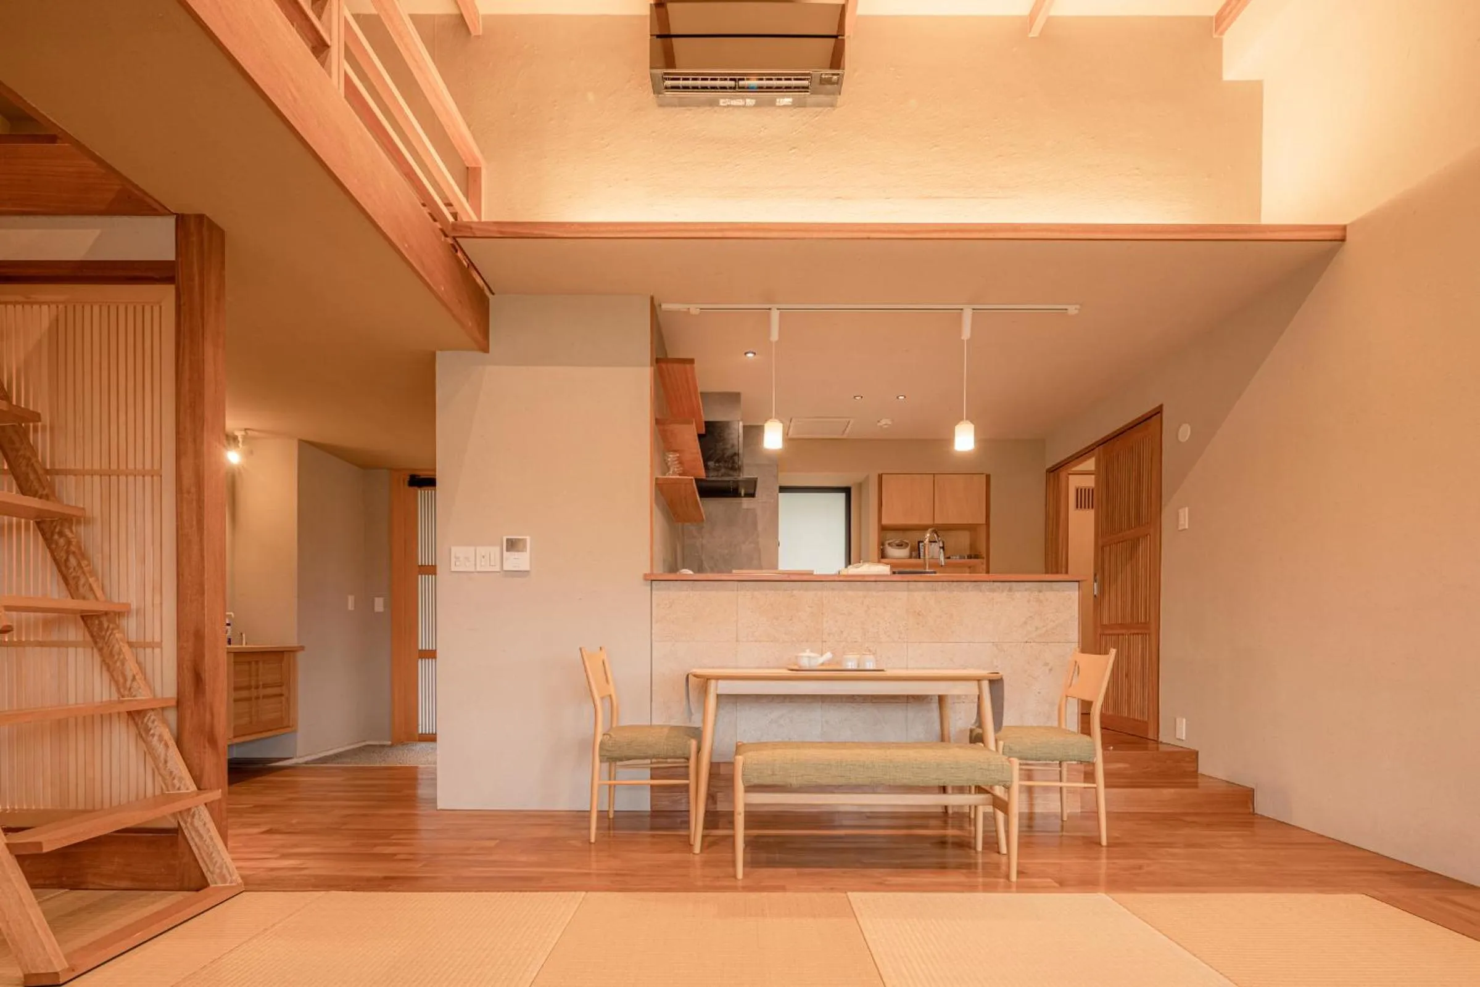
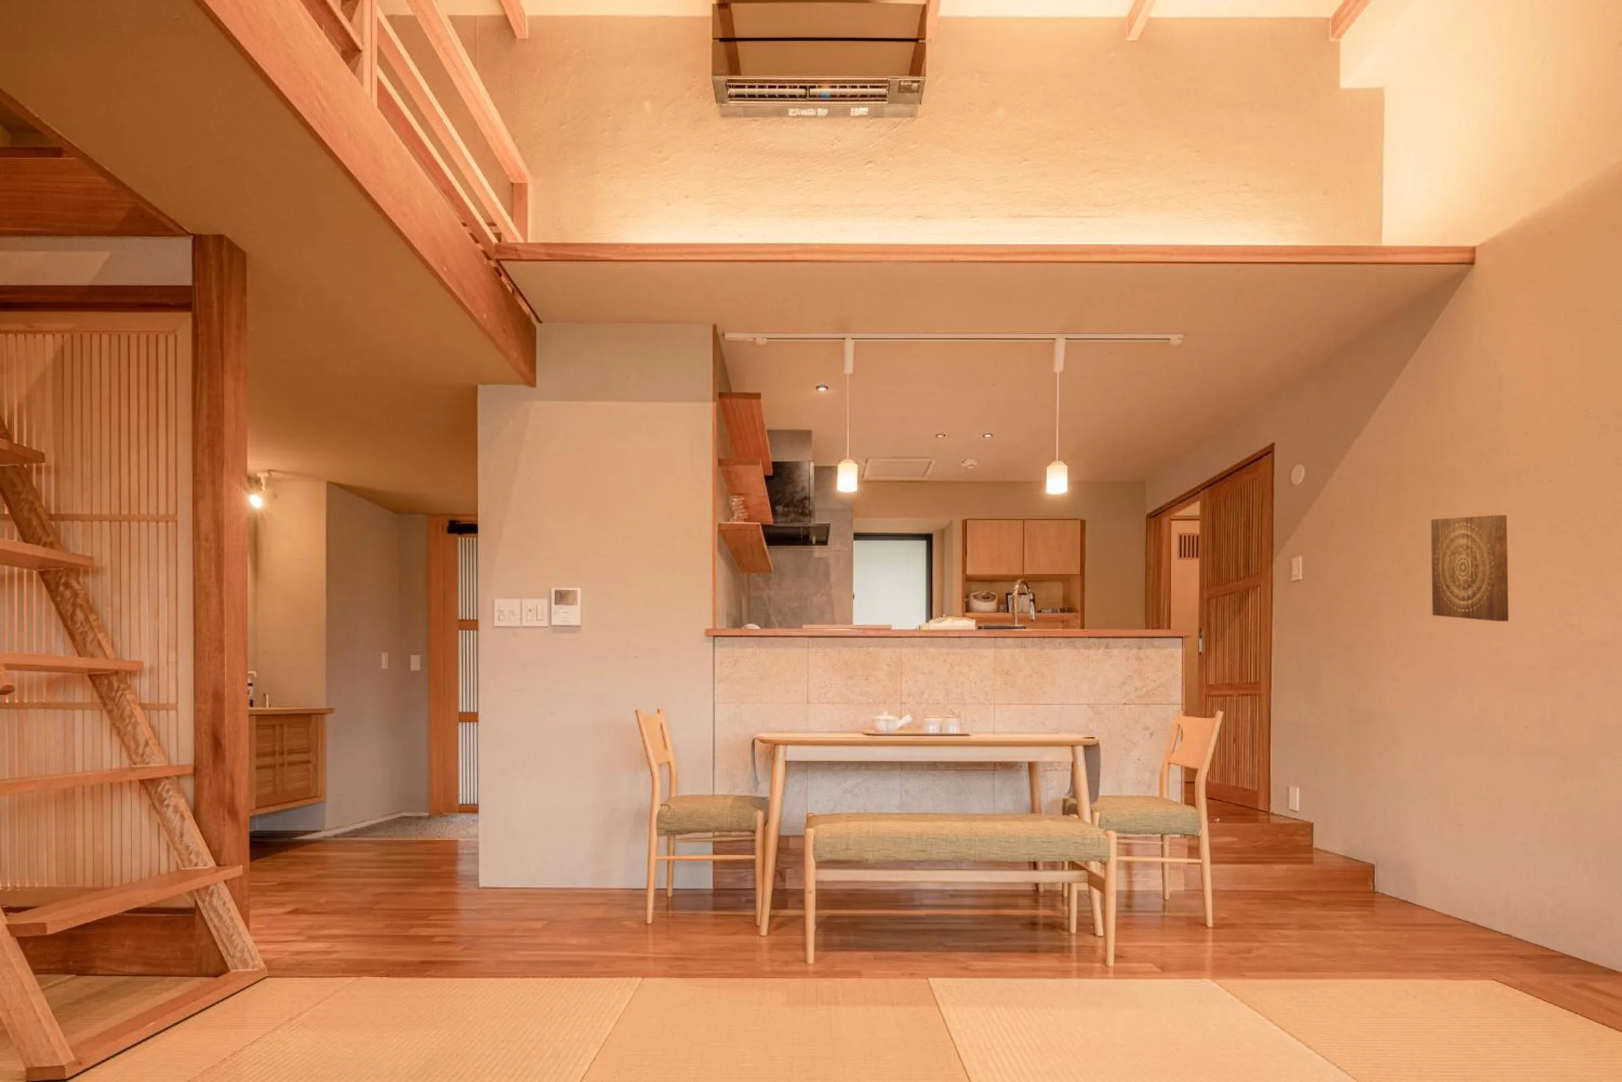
+ wall art [1431,514,1510,622]
